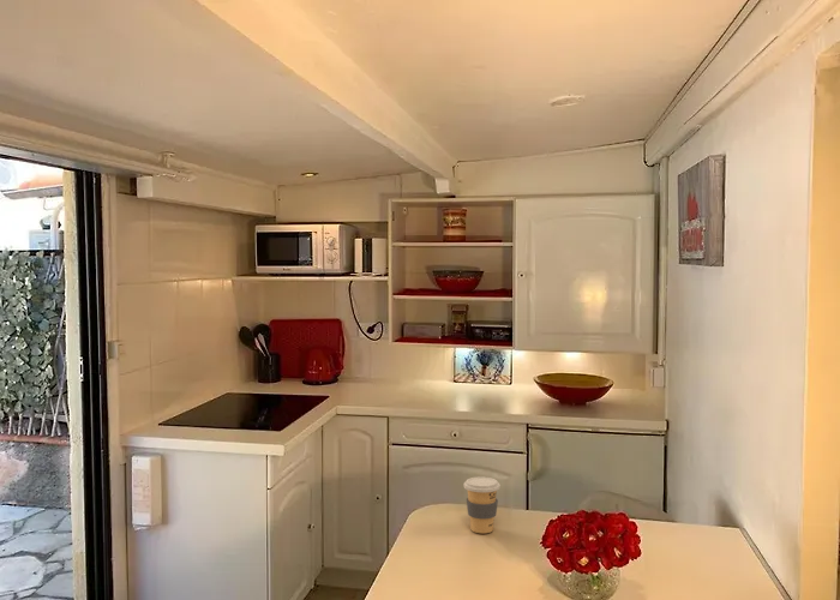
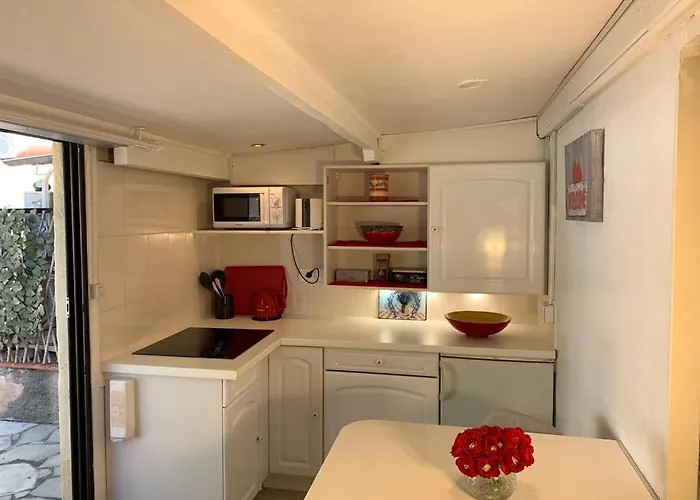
- coffee cup [462,476,502,534]
